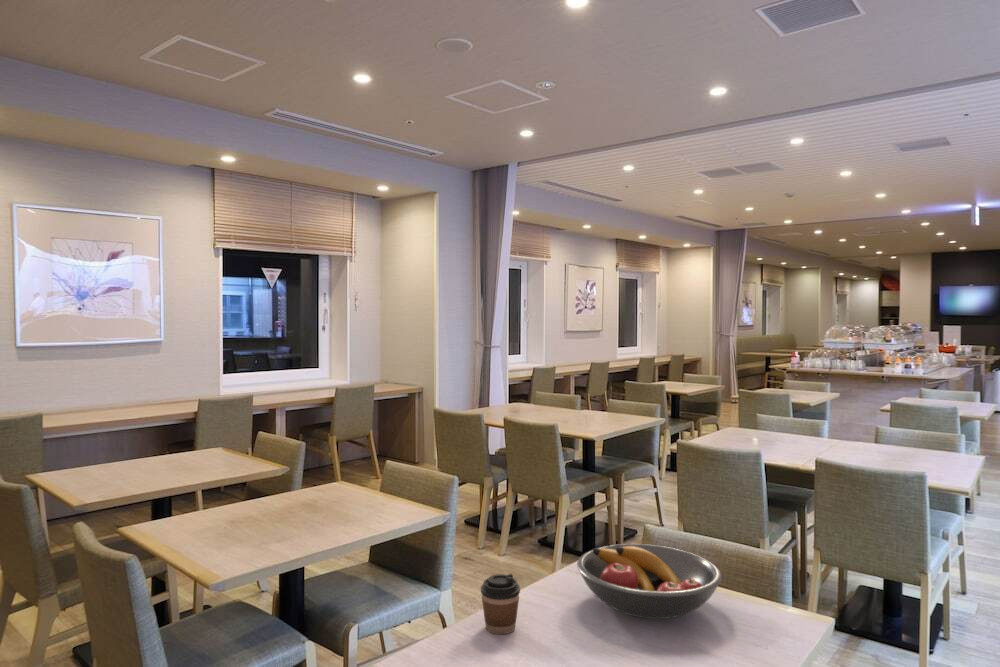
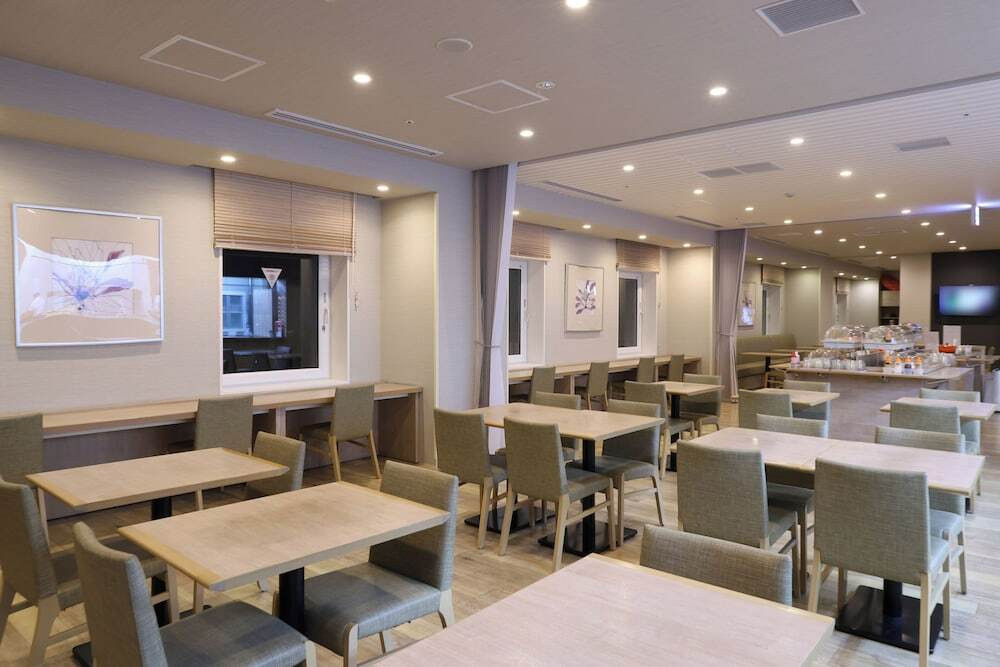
- coffee cup [480,573,521,635]
- fruit bowl [576,543,723,620]
